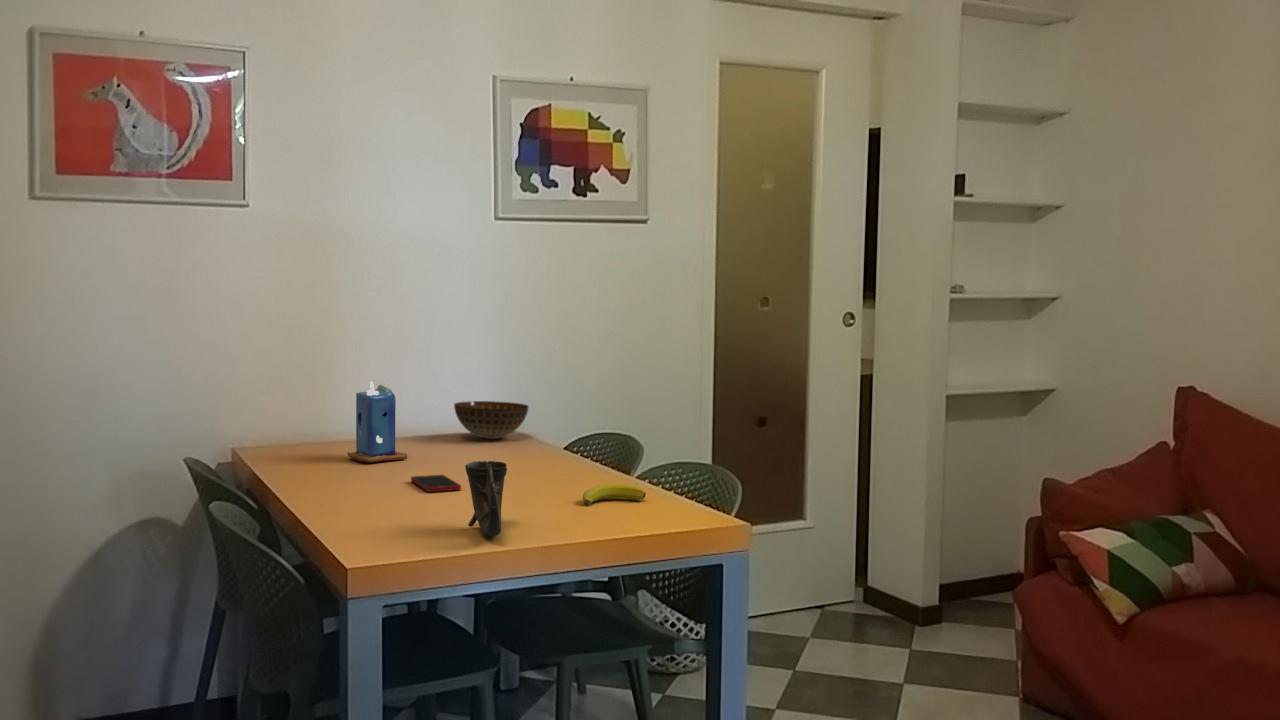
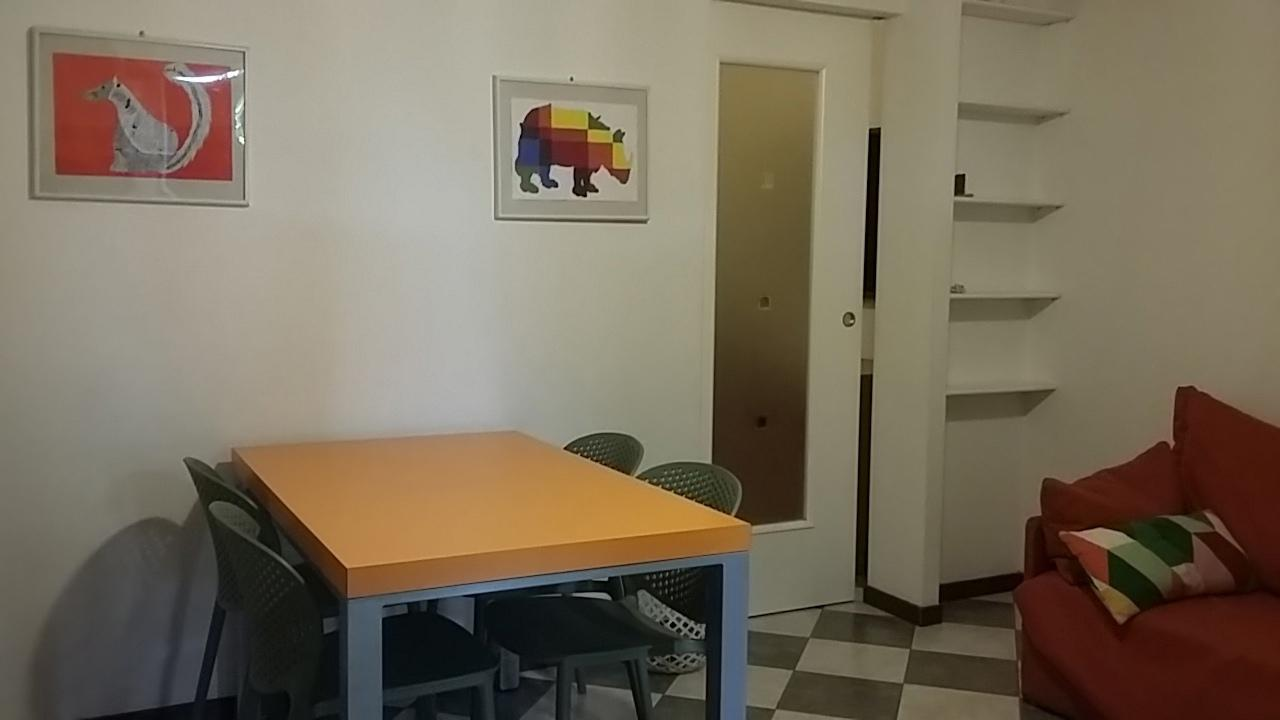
- bowl [453,400,530,440]
- candle [347,381,408,464]
- cell phone [410,474,462,493]
- cup [464,460,508,537]
- banana [582,483,647,506]
